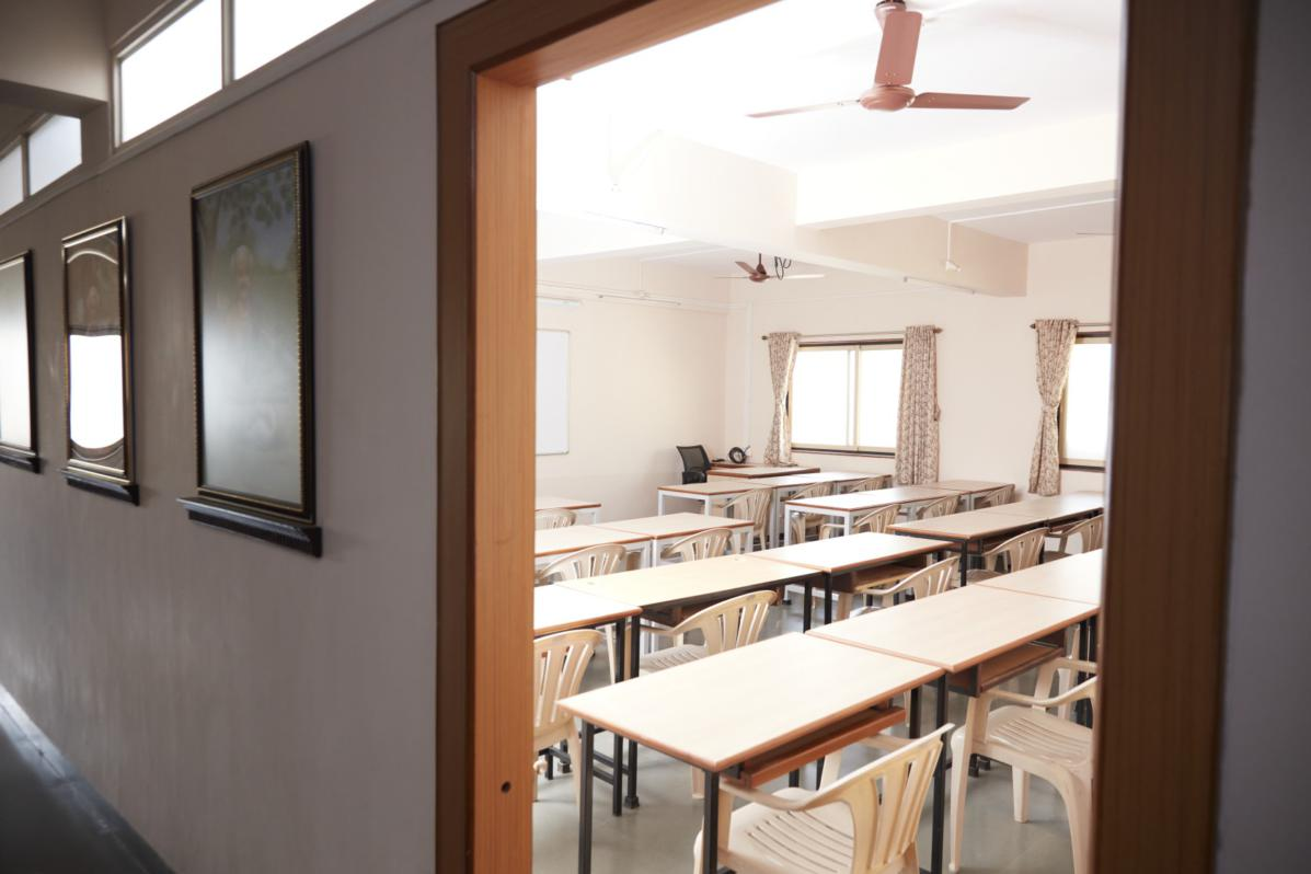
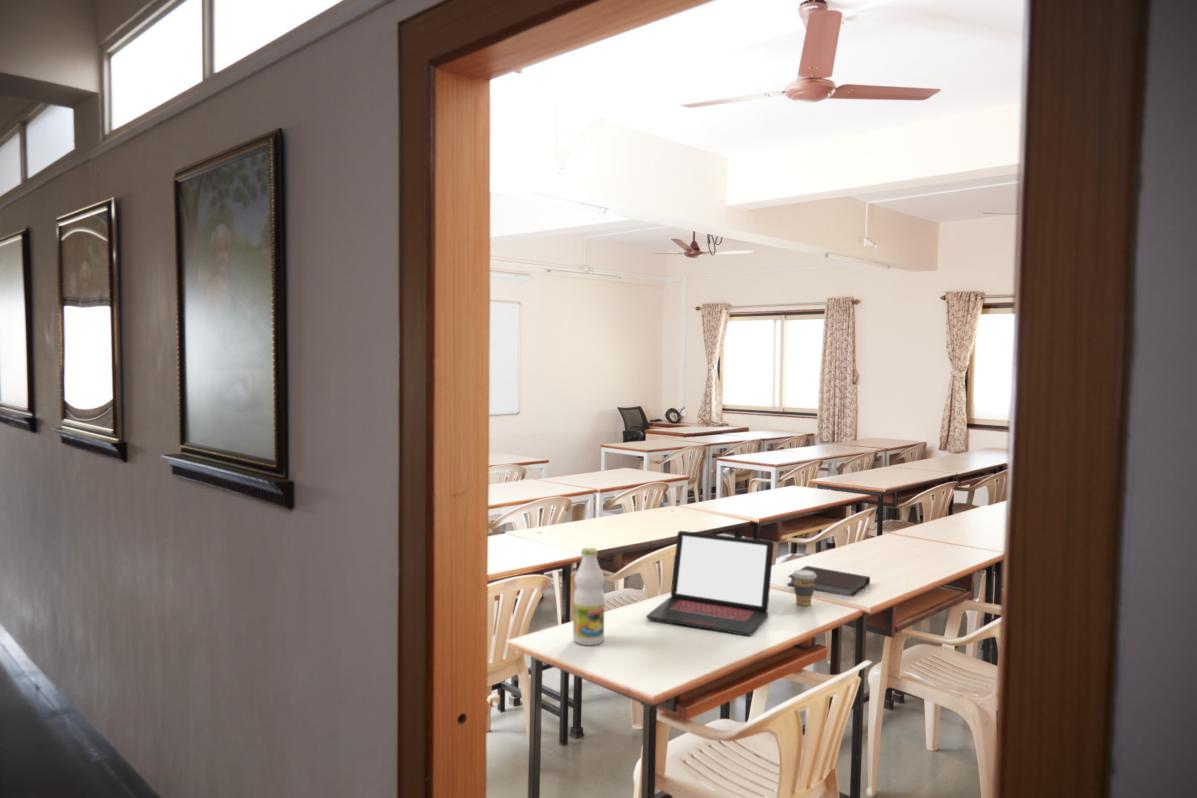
+ laptop [646,530,775,637]
+ coffee cup [791,569,816,607]
+ bottle [572,547,605,646]
+ notebook [786,565,871,597]
